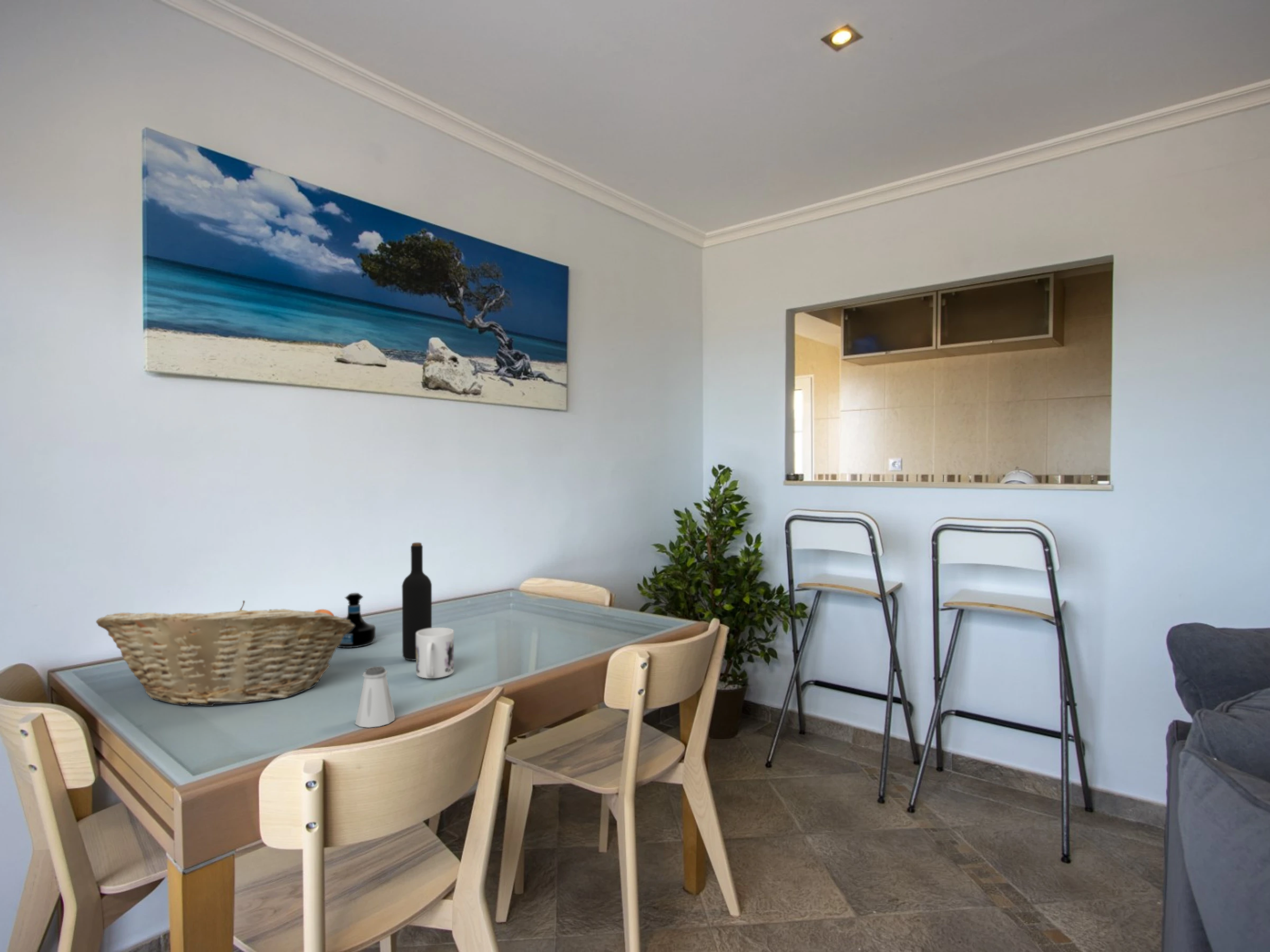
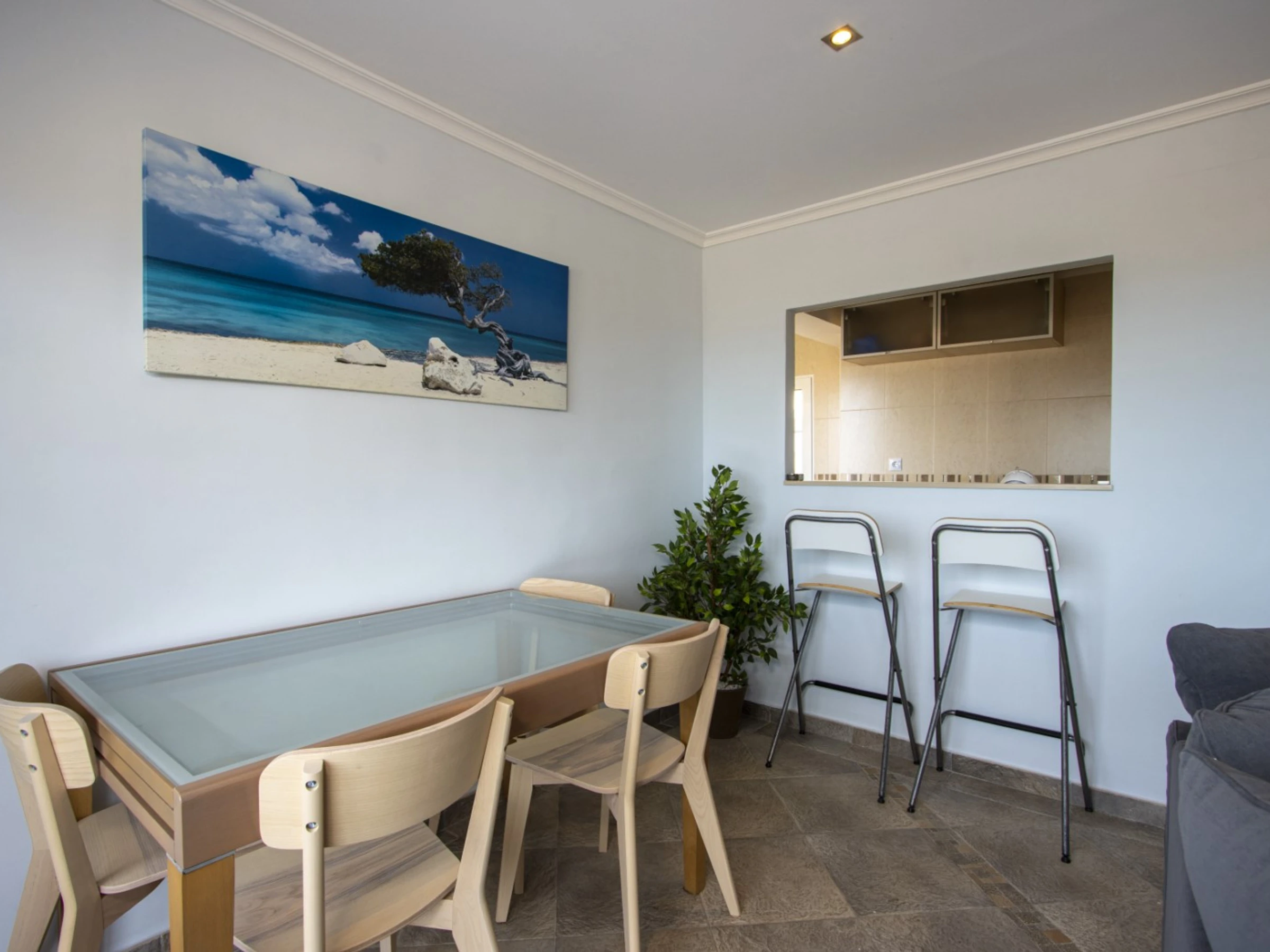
- fruit basket [95,600,355,707]
- wine bottle [401,542,432,661]
- saltshaker [355,666,396,728]
- tequila bottle [338,592,376,648]
- mug [415,627,455,679]
